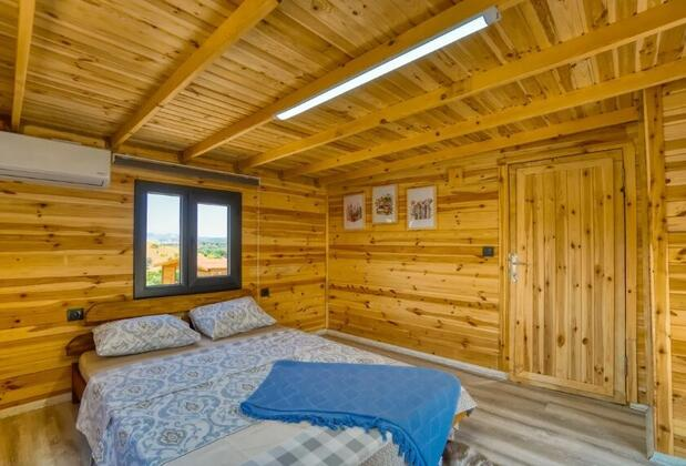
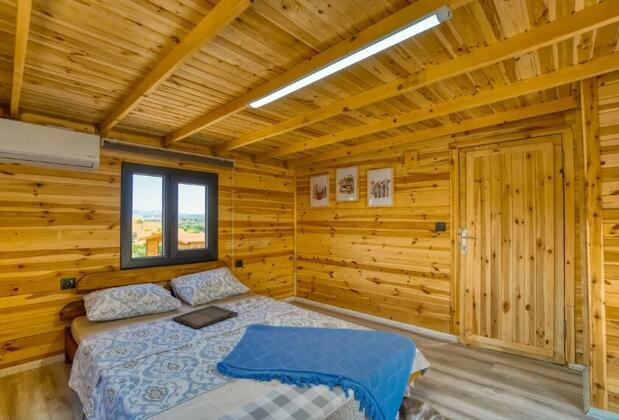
+ serving tray [171,304,239,330]
